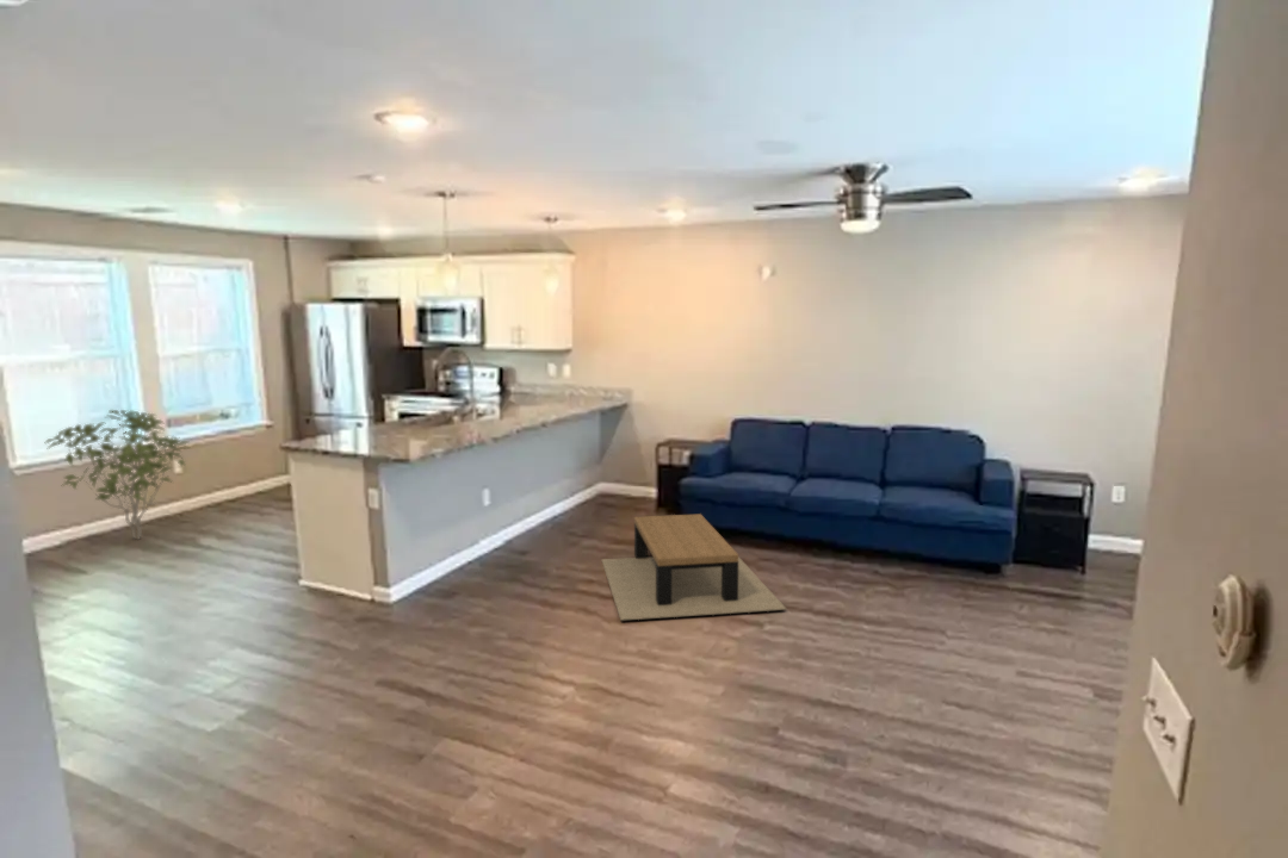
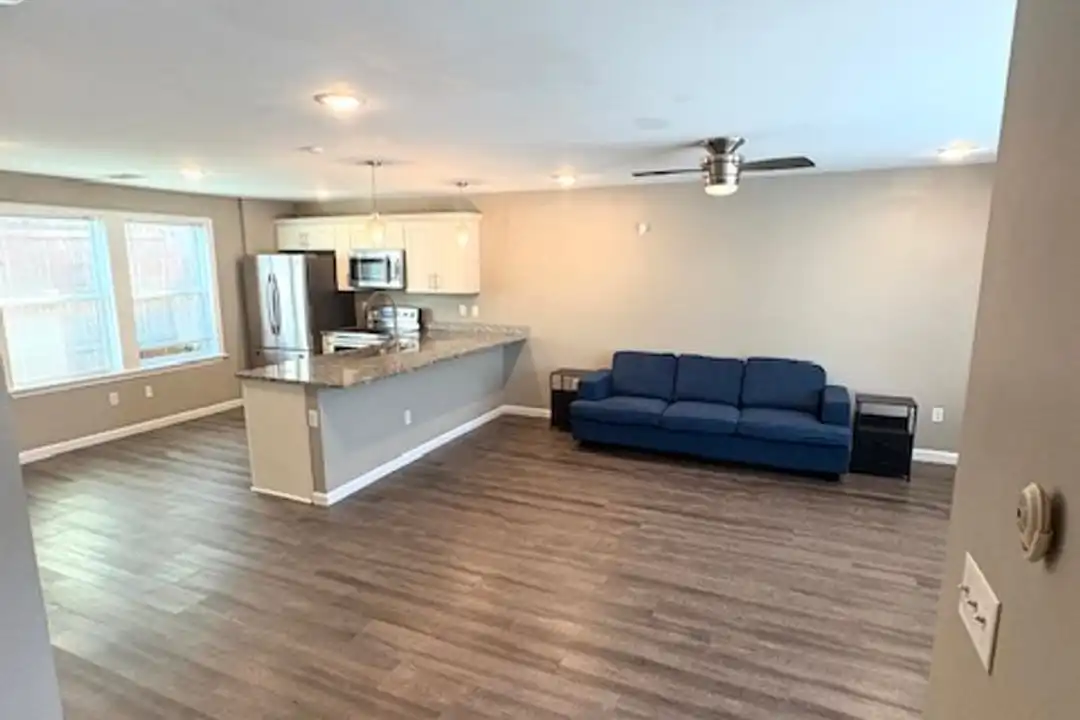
- coffee table [600,512,787,622]
- shrub [43,409,192,540]
